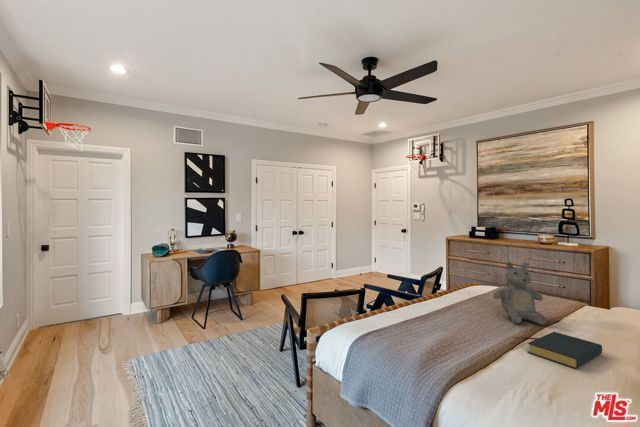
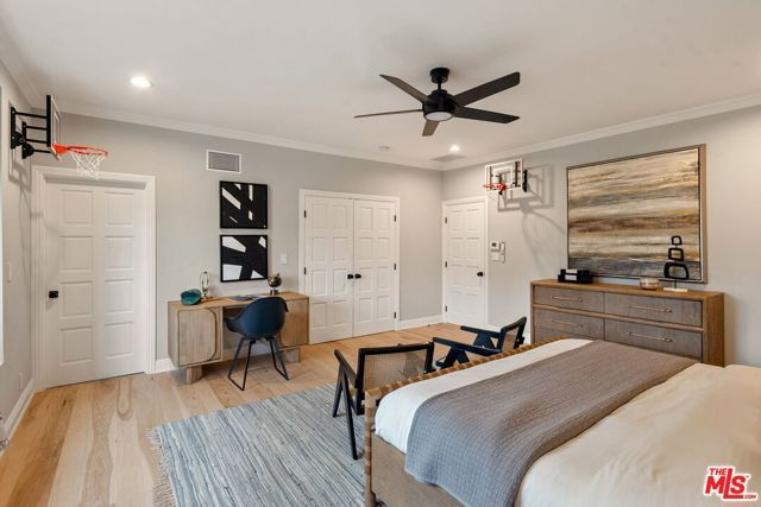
- hardback book [526,331,603,370]
- teddy bear [492,261,547,326]
